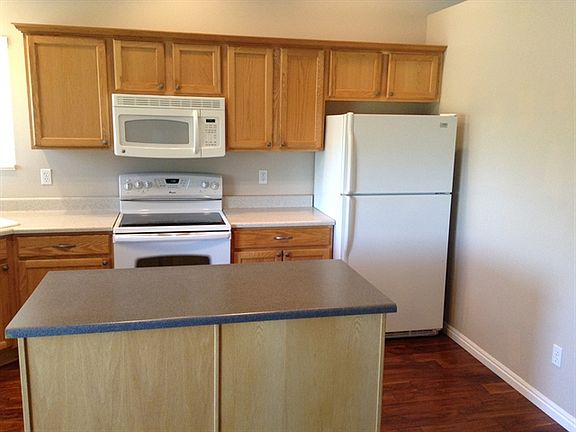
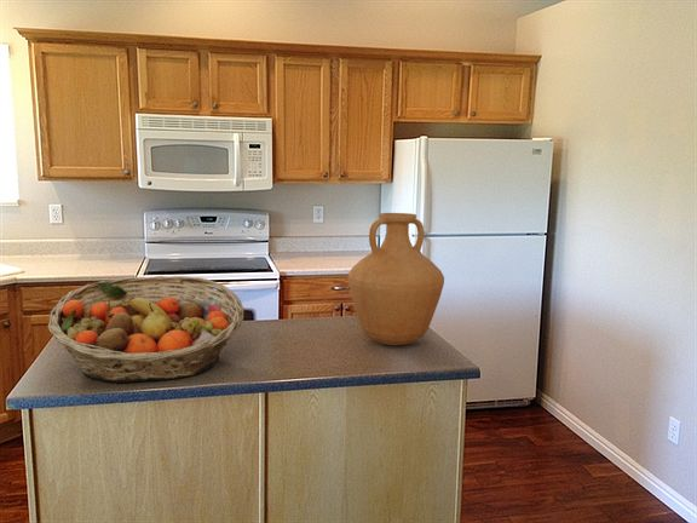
+ vase [347,212,445,346]
+ fruit basket [47,275,246,384]
